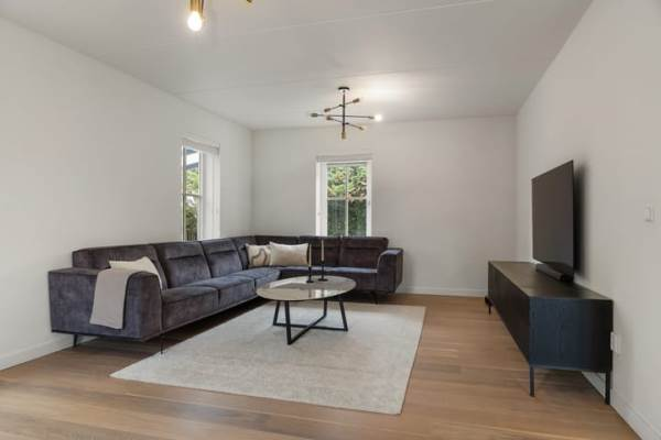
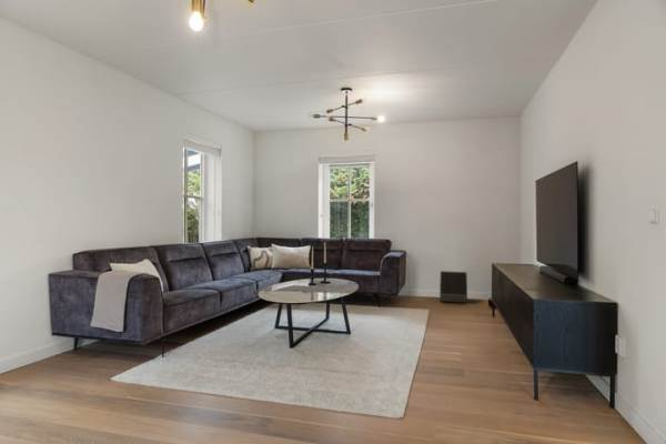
+ speaker [438,270,468,304]
